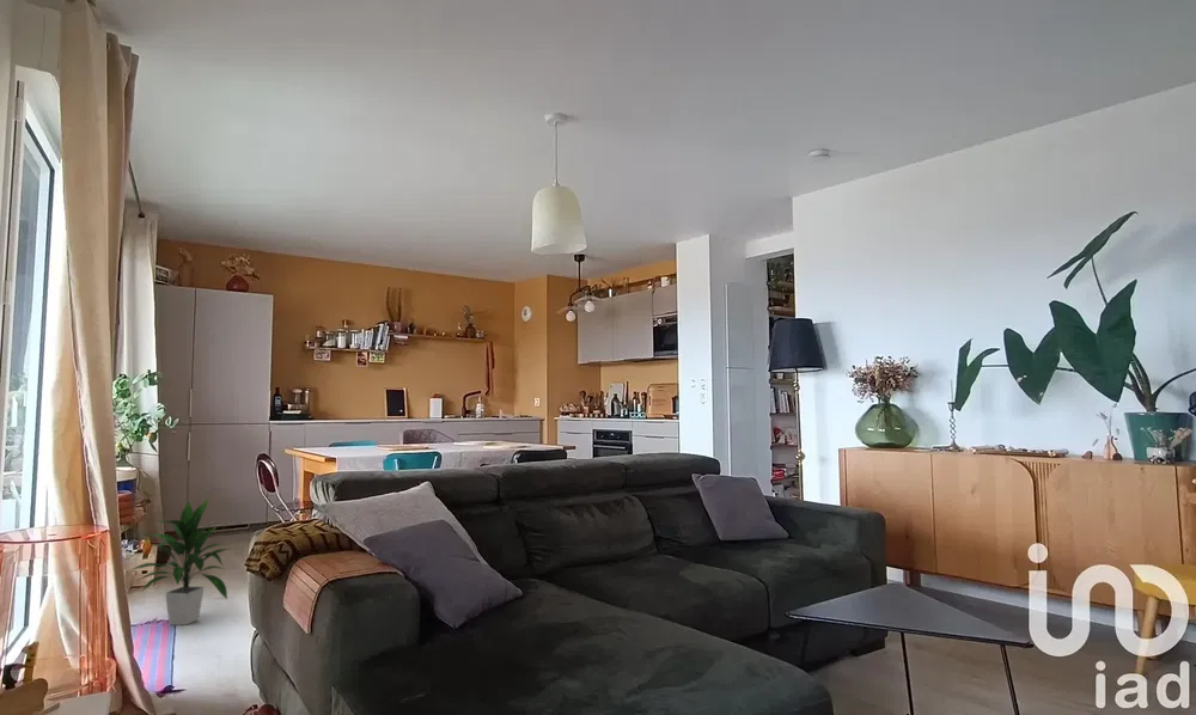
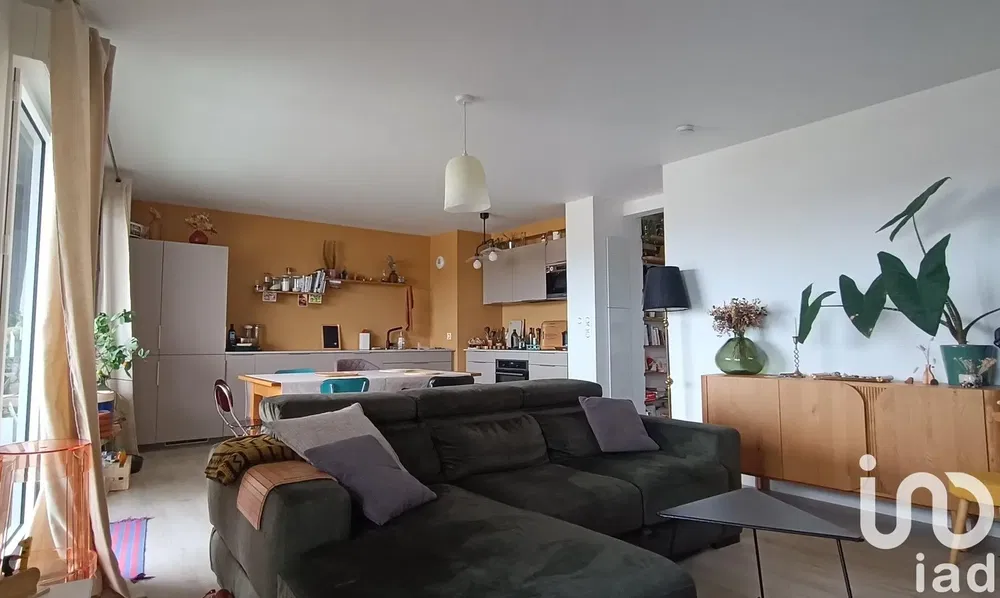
- indoor plant [128,497,230,627]
